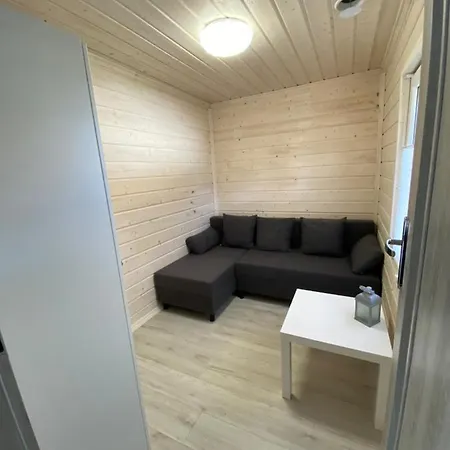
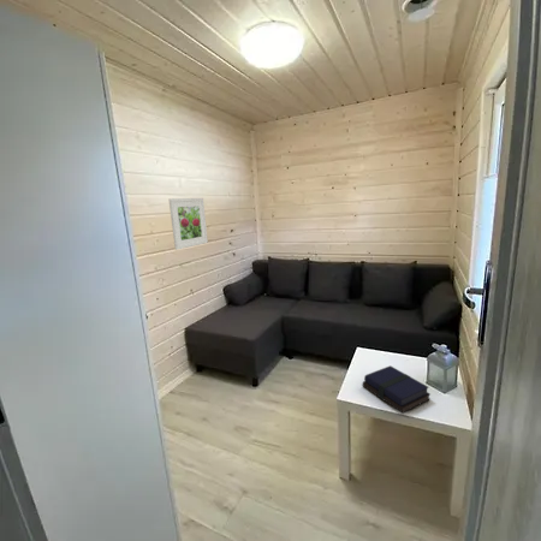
+ book [361,364,432,415]
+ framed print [168,197,209,251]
